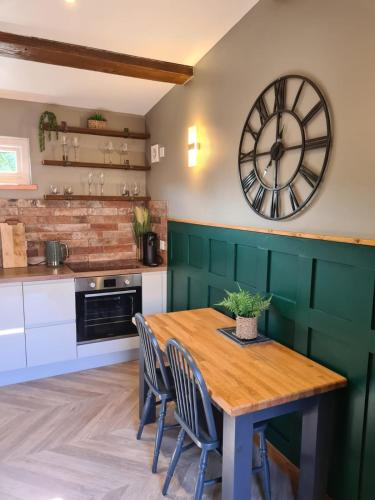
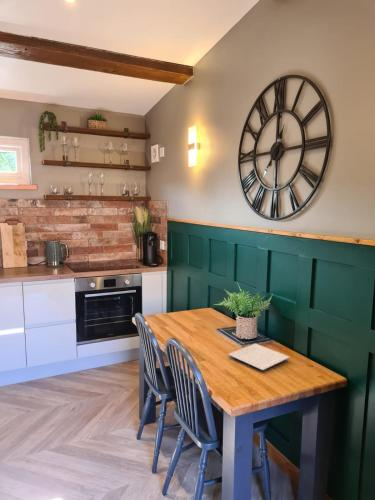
+ plate [227,343,291,371]
